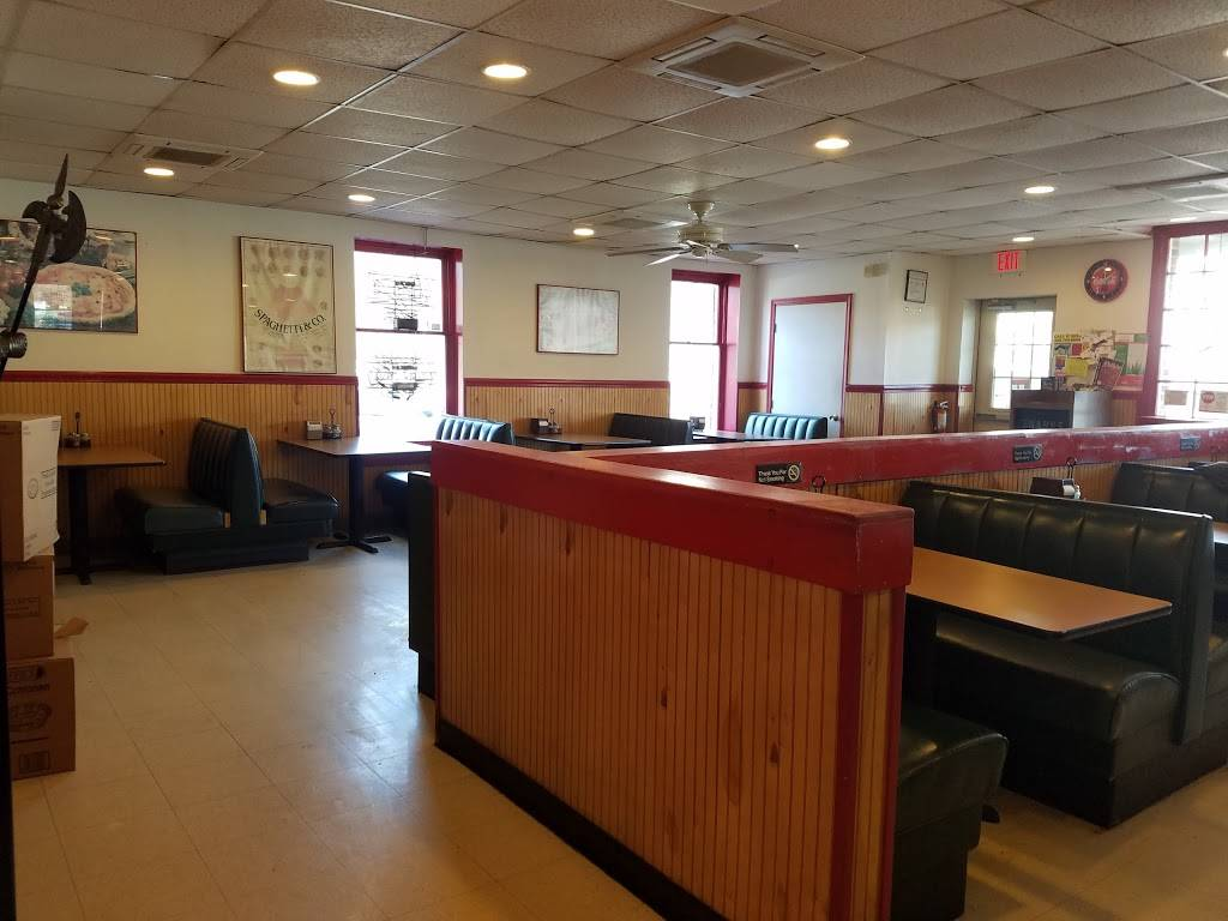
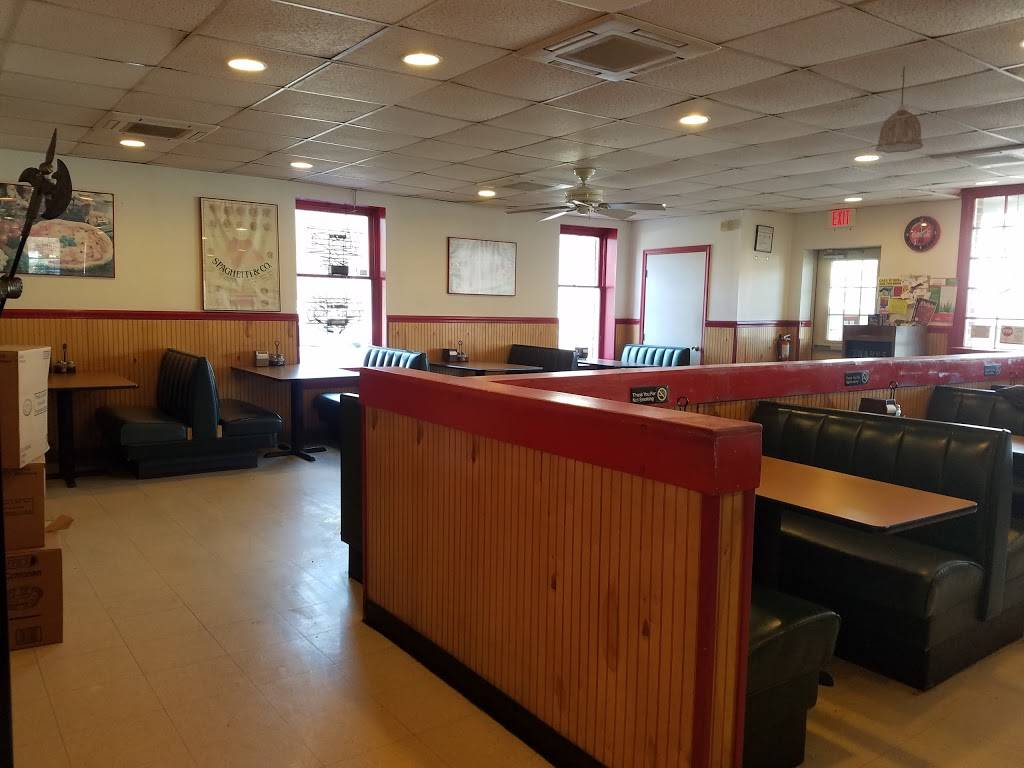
+ pendant lamp [874,65,924,154]
